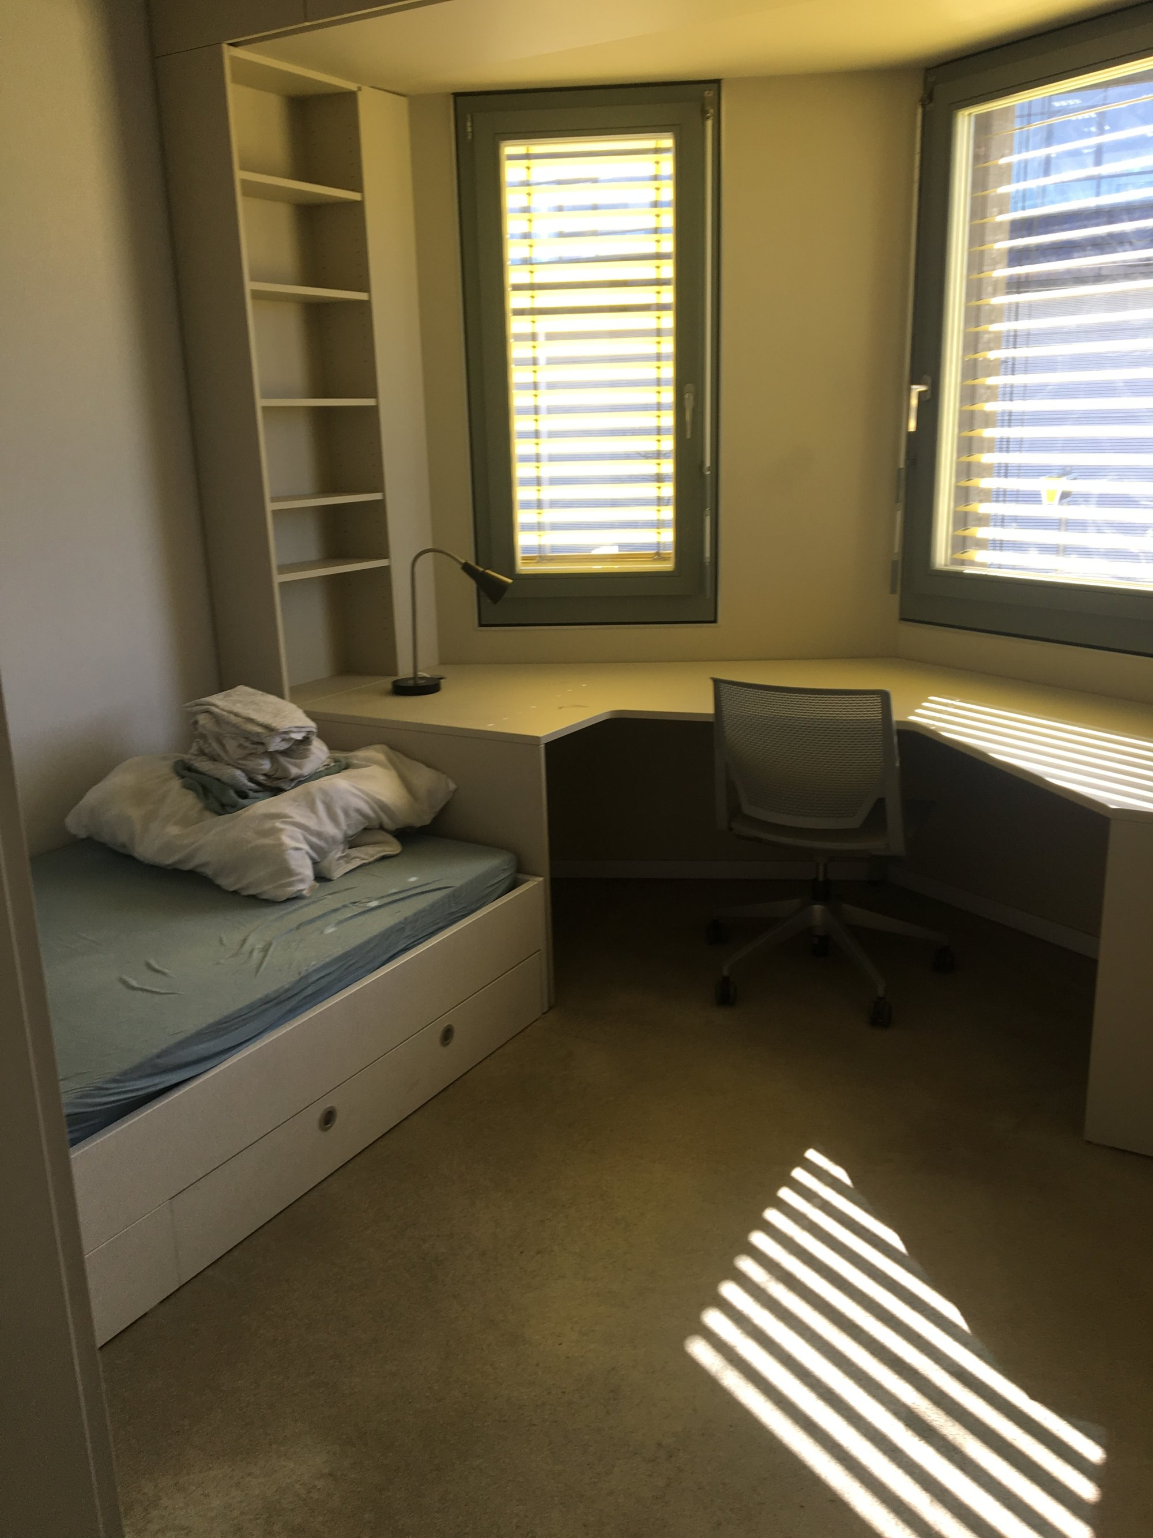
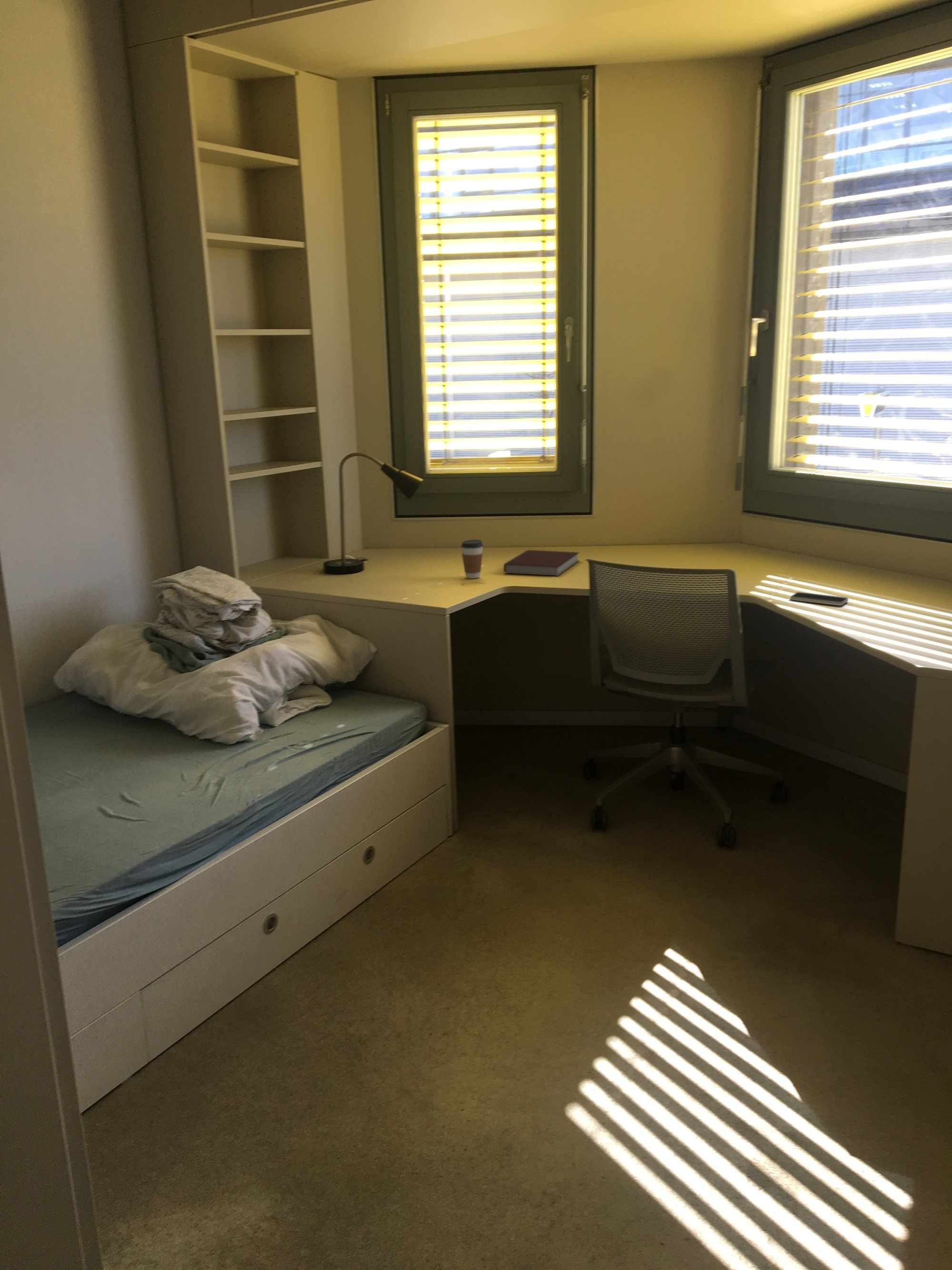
+ smartphone [790,591,849,606]
+ notebook [503,550,580,577]
+ coffee cup [460,539,484,579]
